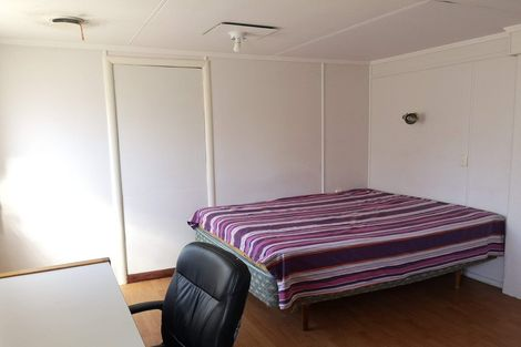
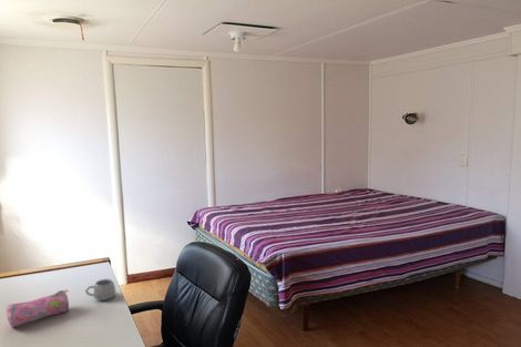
+ mug [84,278,118,302]
+ pencil case [6,288,70,328]
